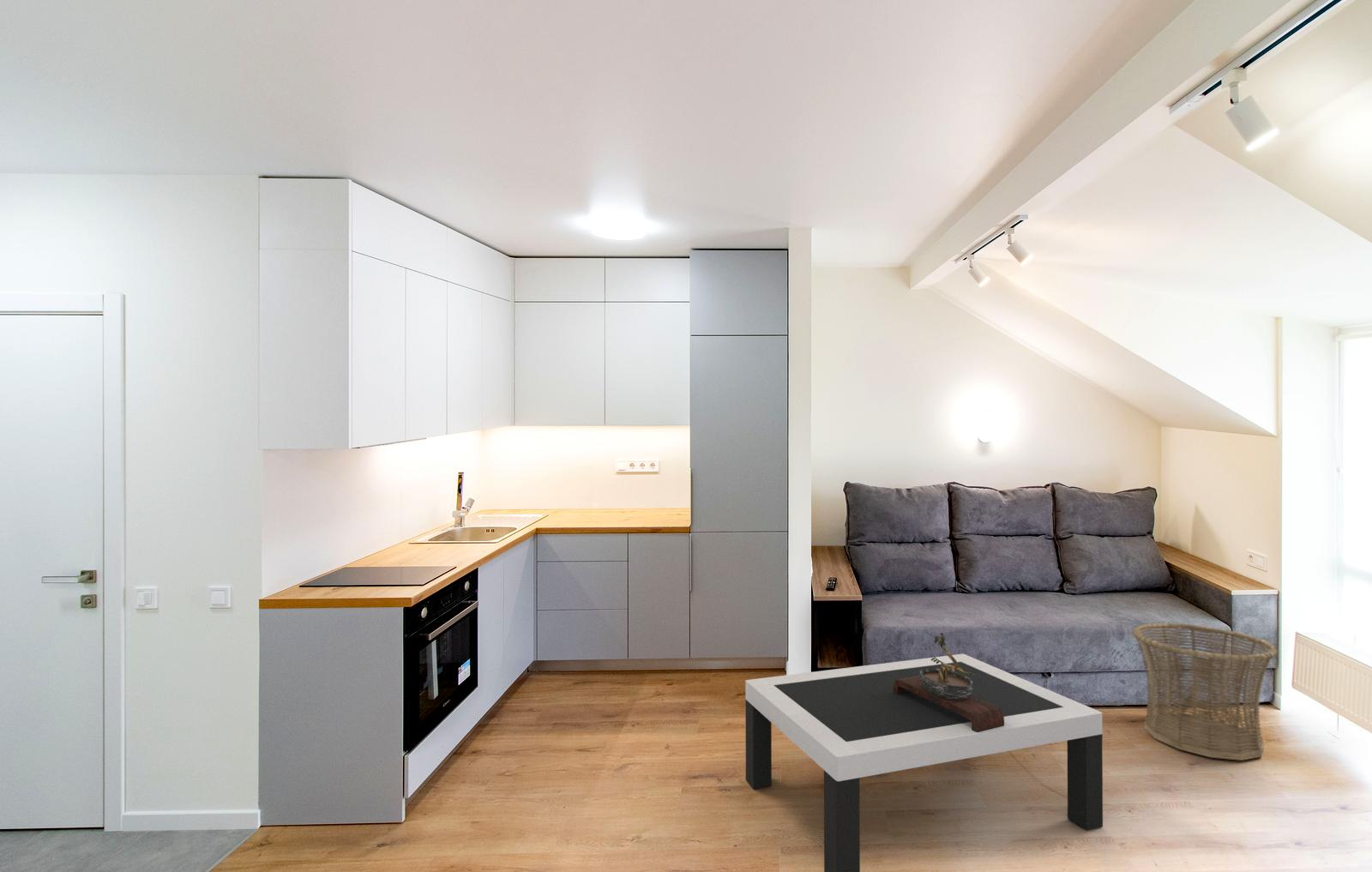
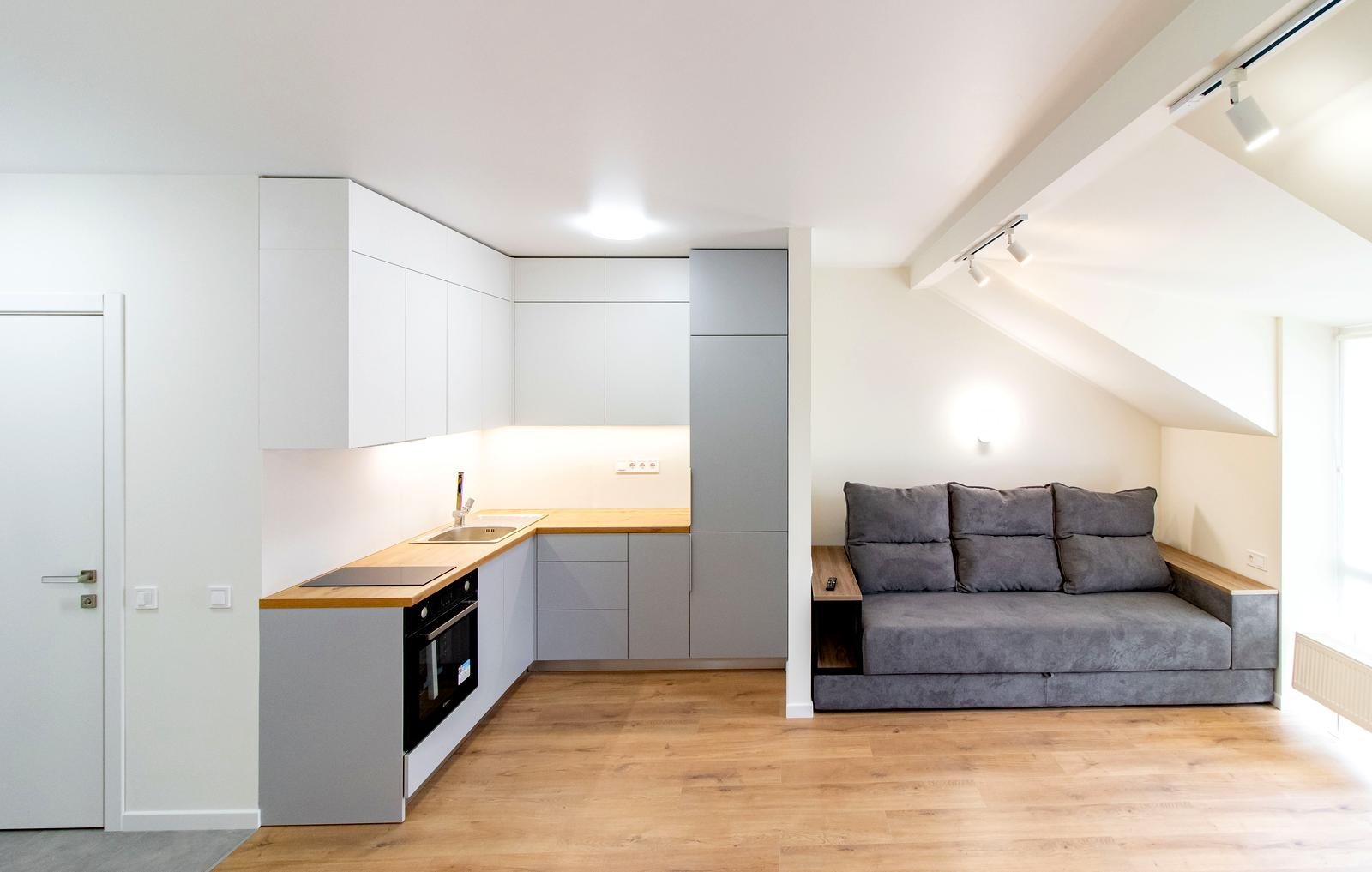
- coffee table [744,653,1104,872]
- bonsai tree [894,632,1004,732]
- basket [1131,622,1279,761]
